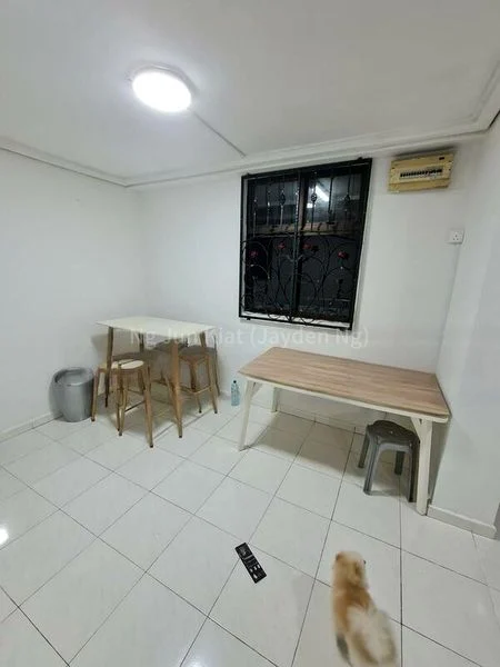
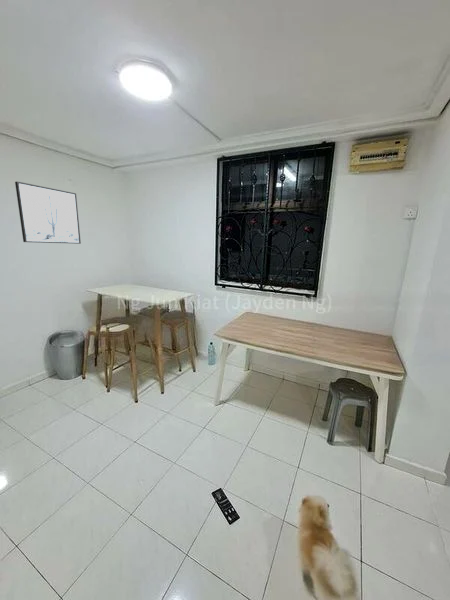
+ wall art [14,180,82,245]
